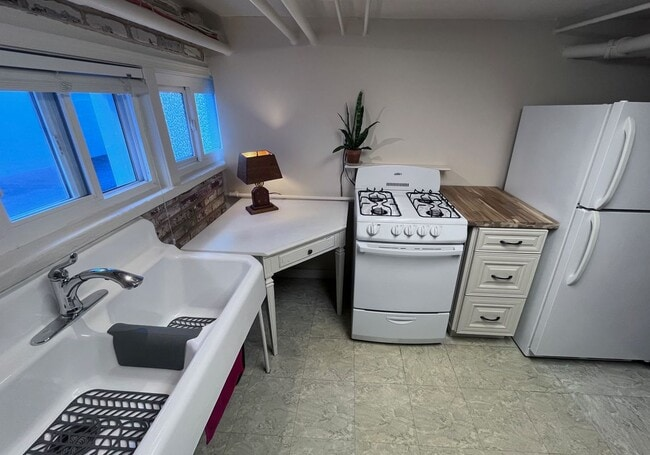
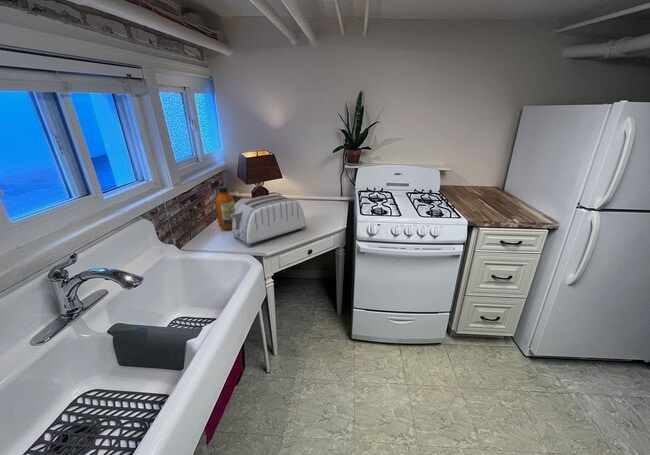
+ bottle [214,185,236,231]
+ toaster [231,193,306,248]
